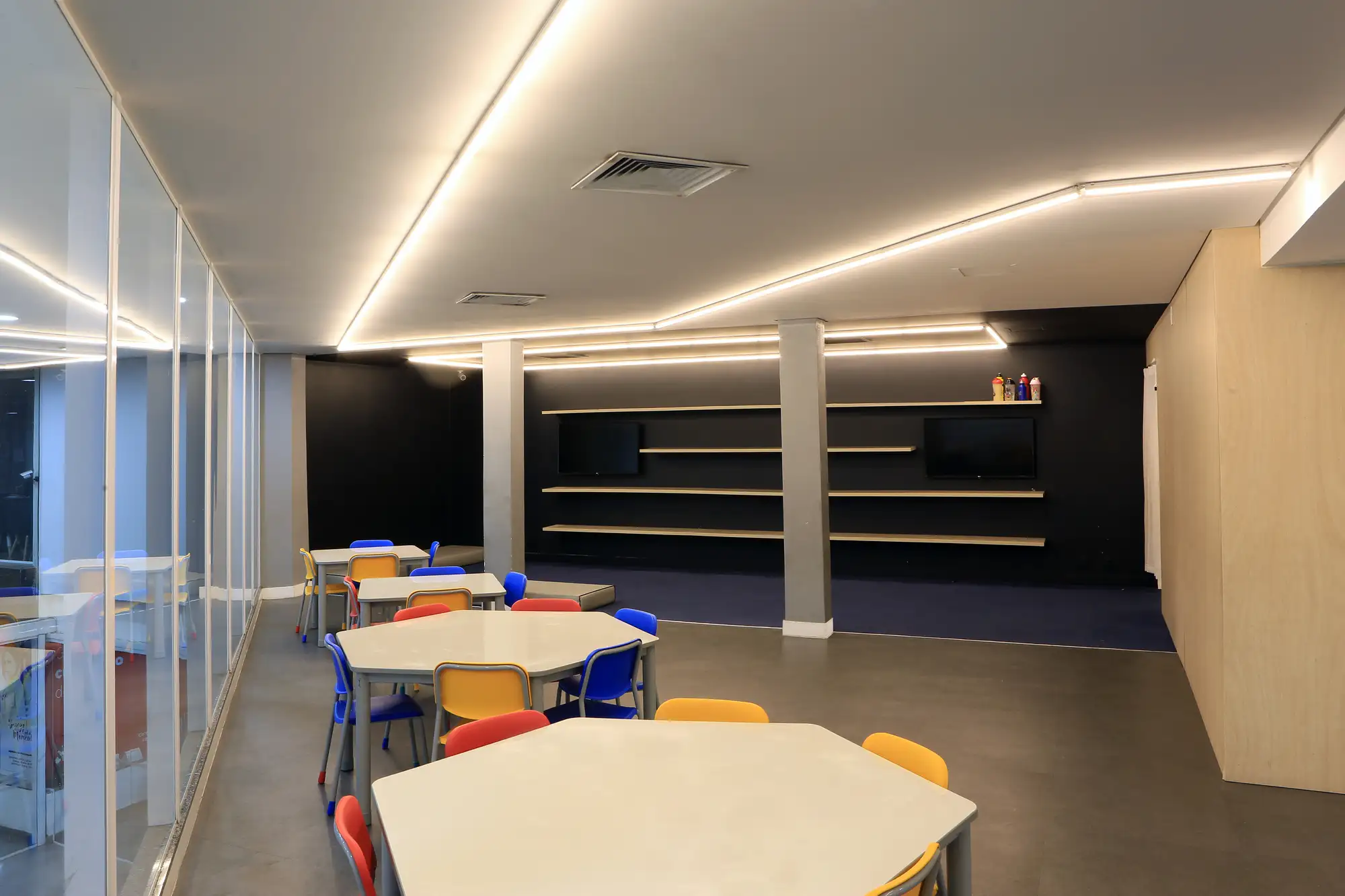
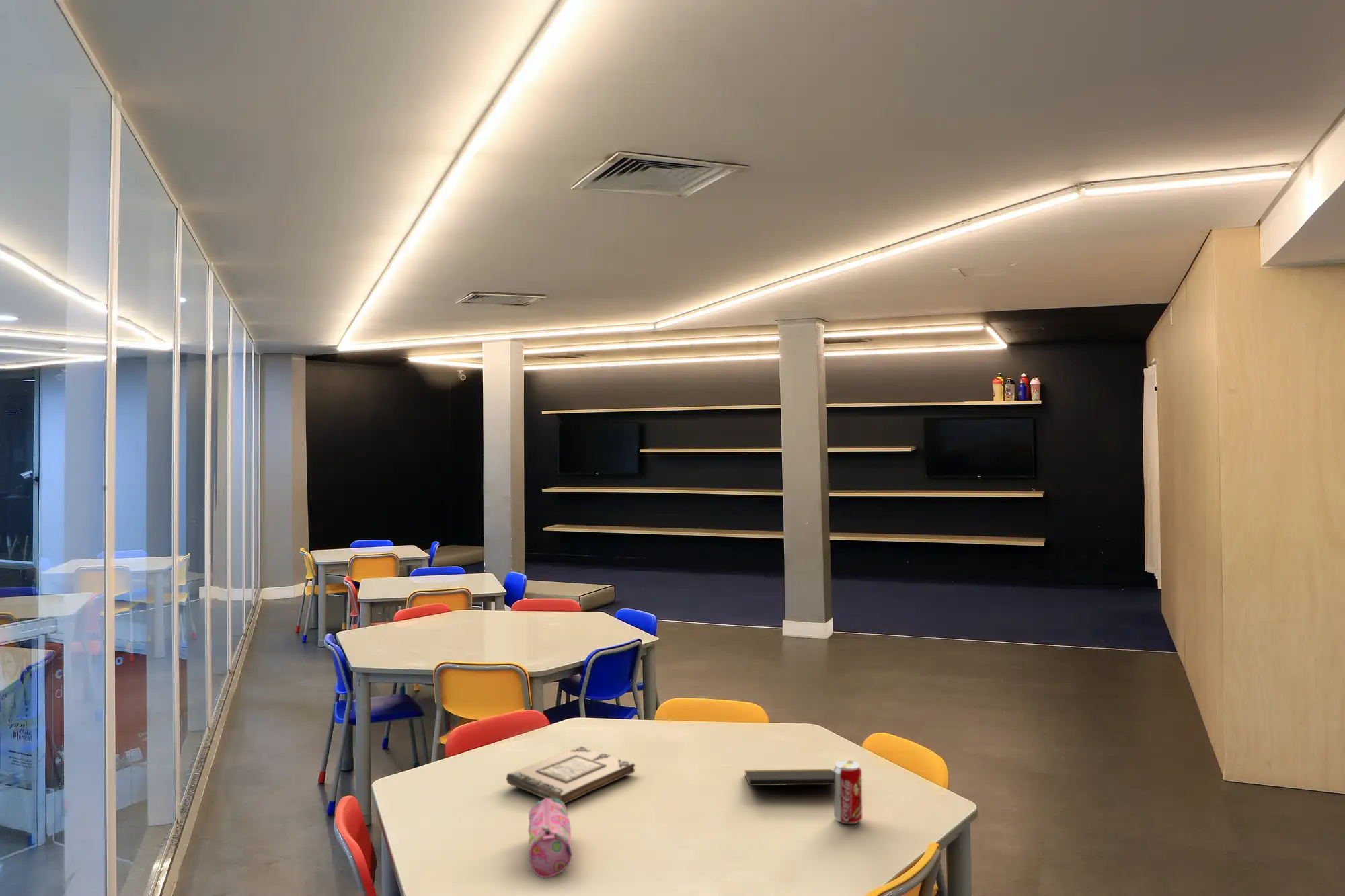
+ beverage can [833,760,863,825]
+ notepad [744,768,834,786]
+ book [505,745,636,805]
+ pencil case [527,798,573,879]
